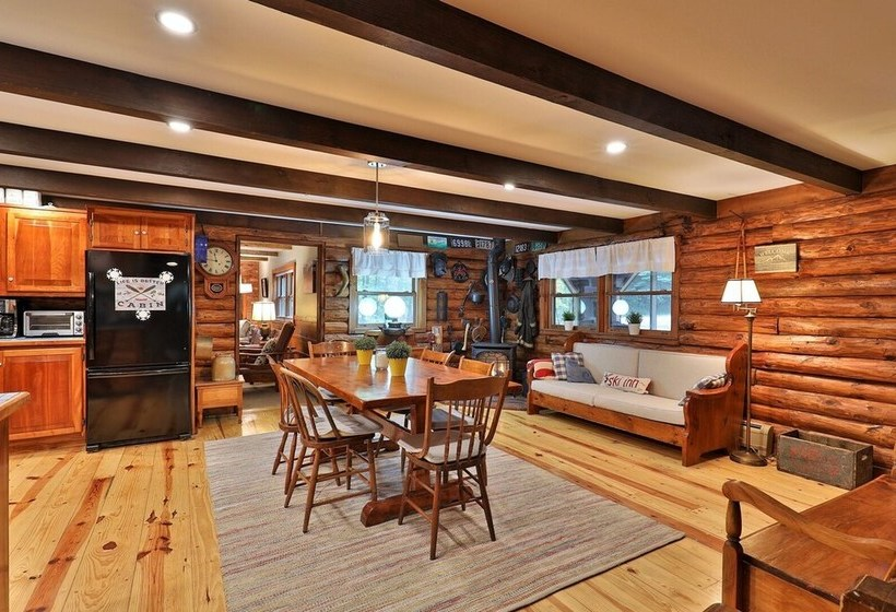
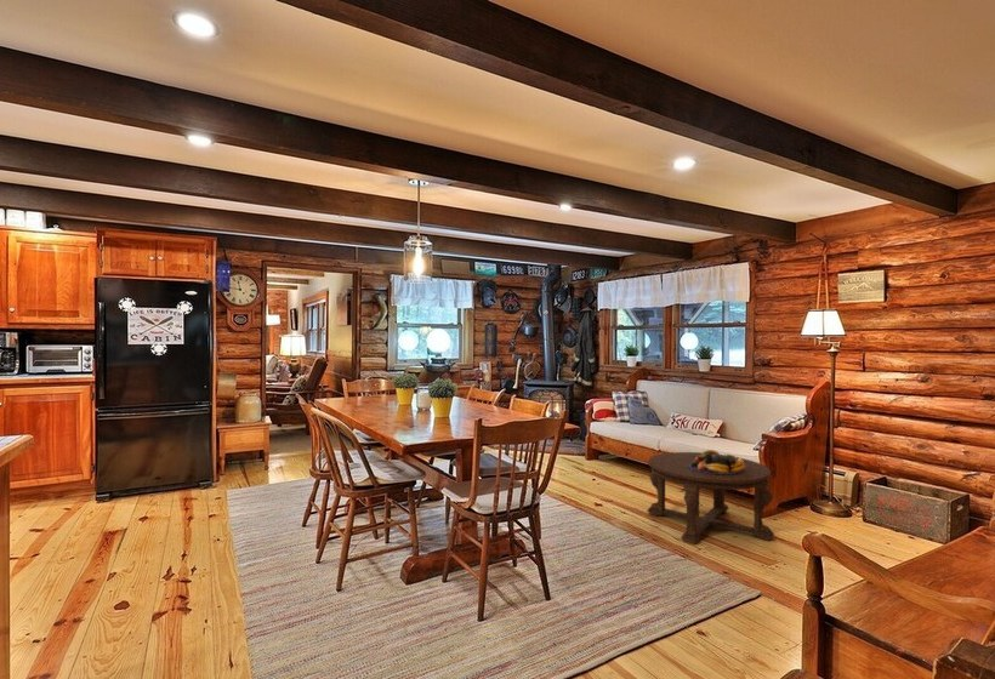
+ fruit bowl [689,449,745,474]
+ coffee table [647,451,775,546]
